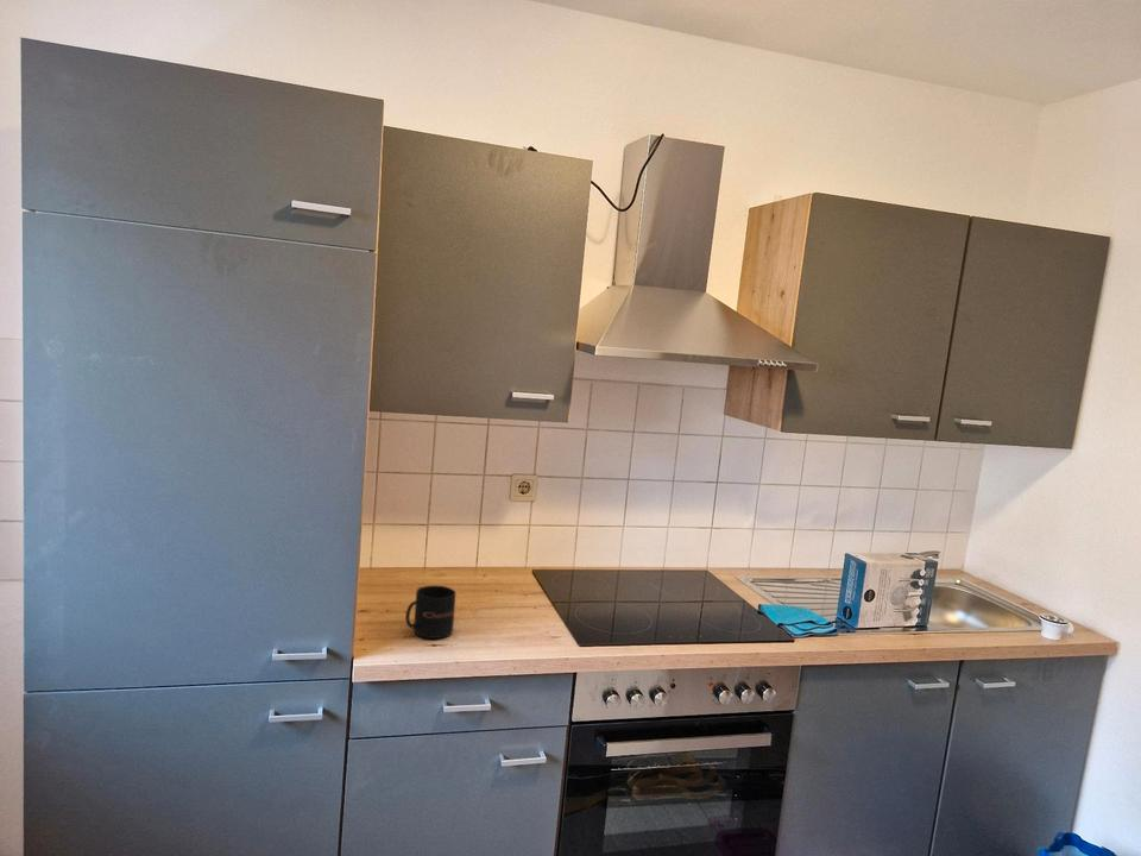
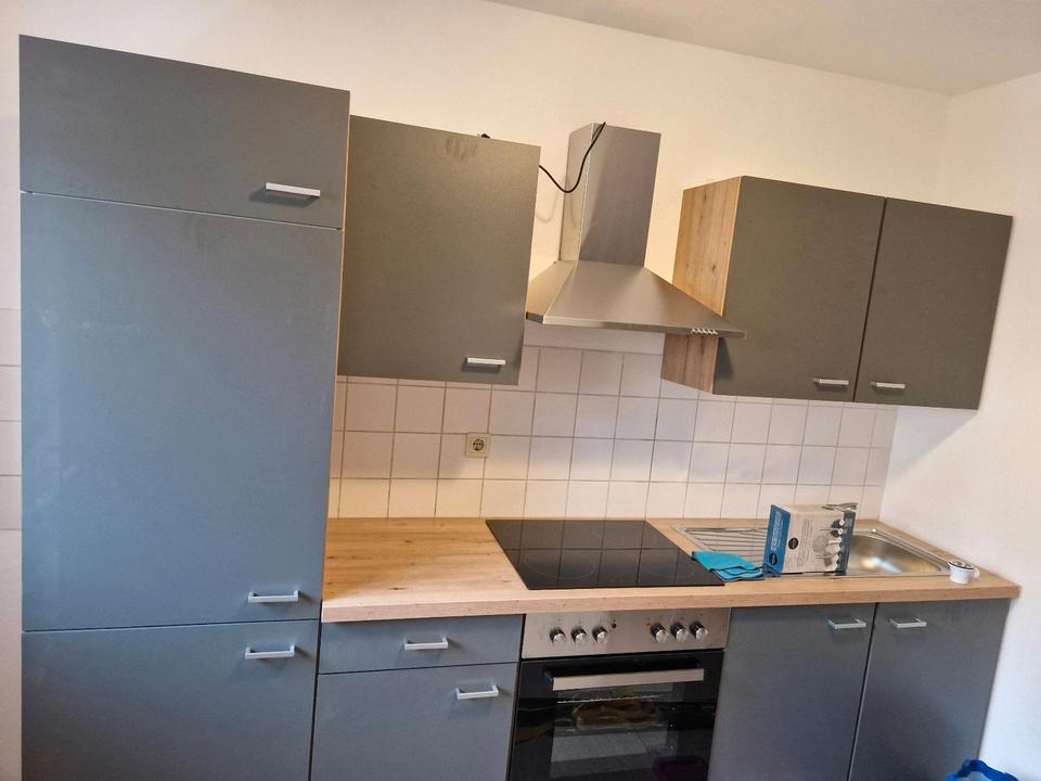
- mug [404,585,456,640]
